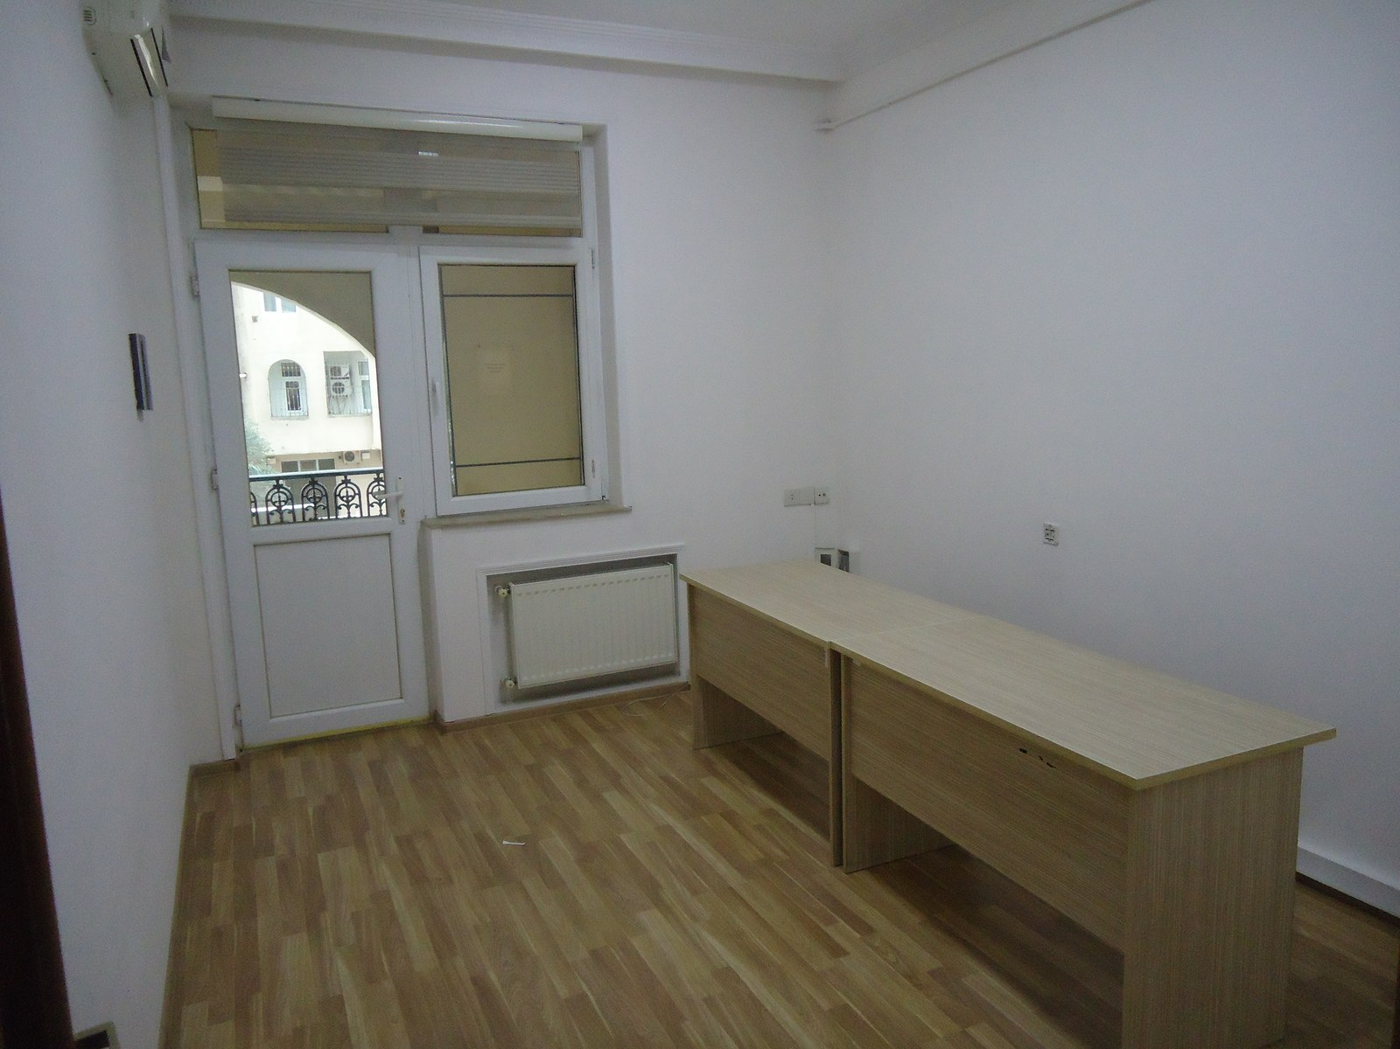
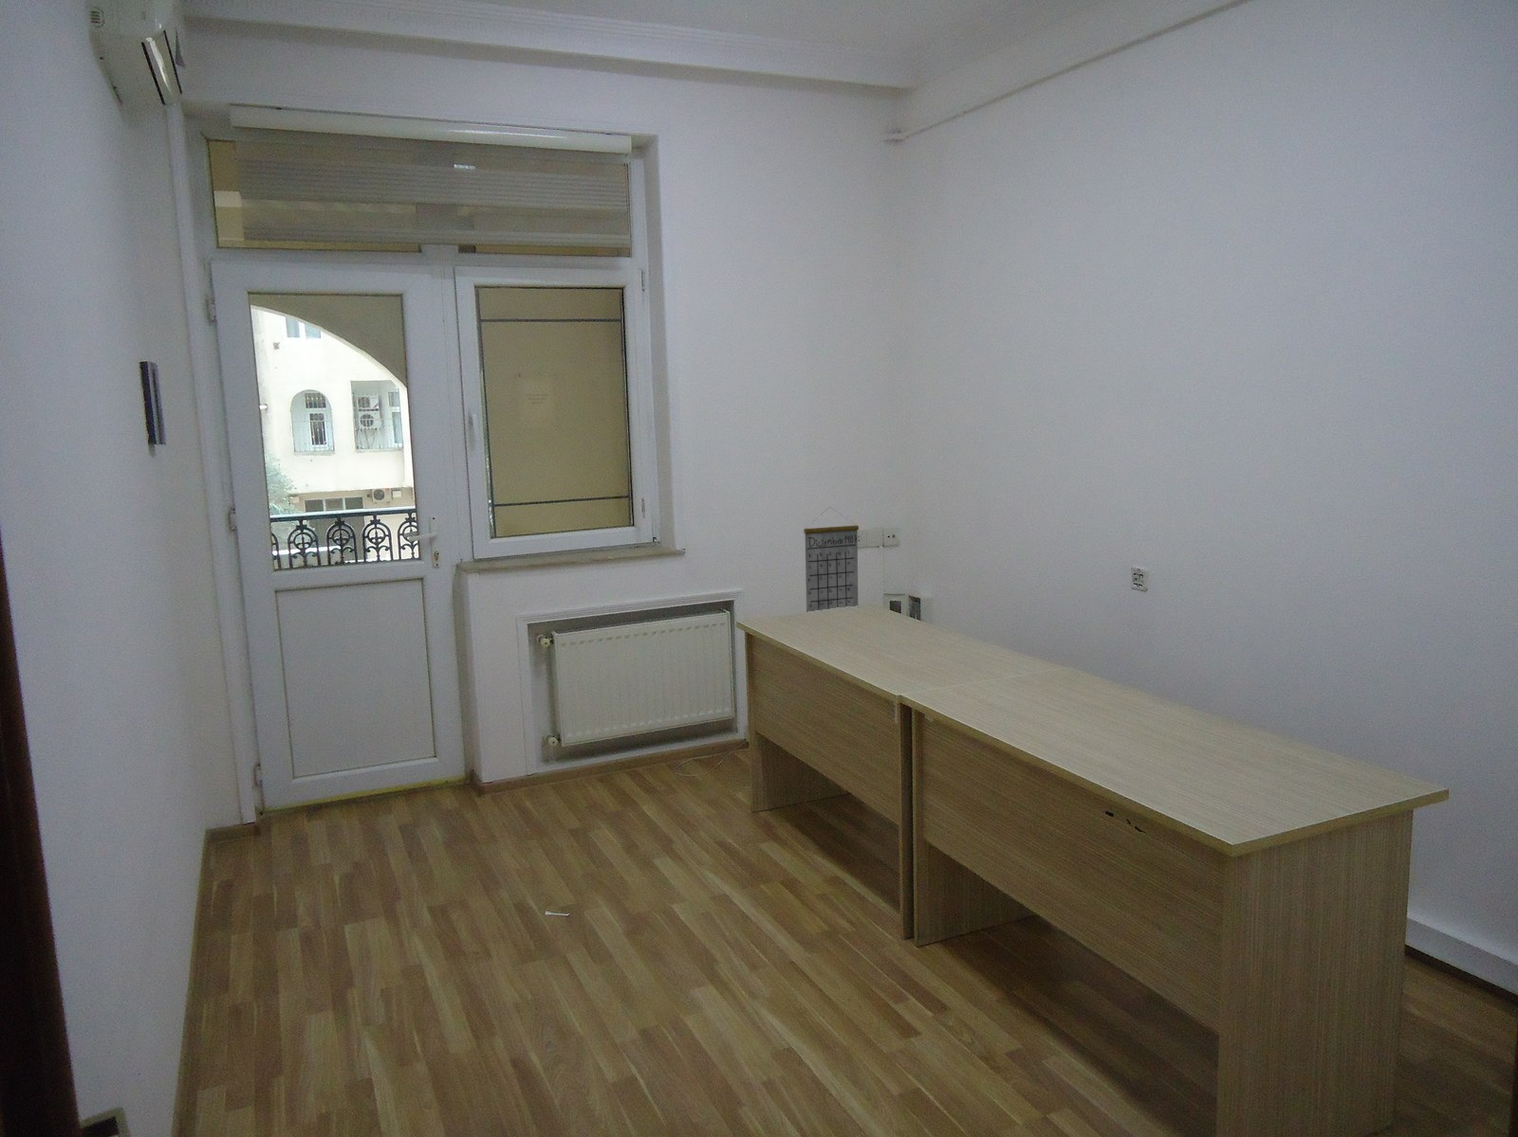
+ calendar [803,506,859,613]
